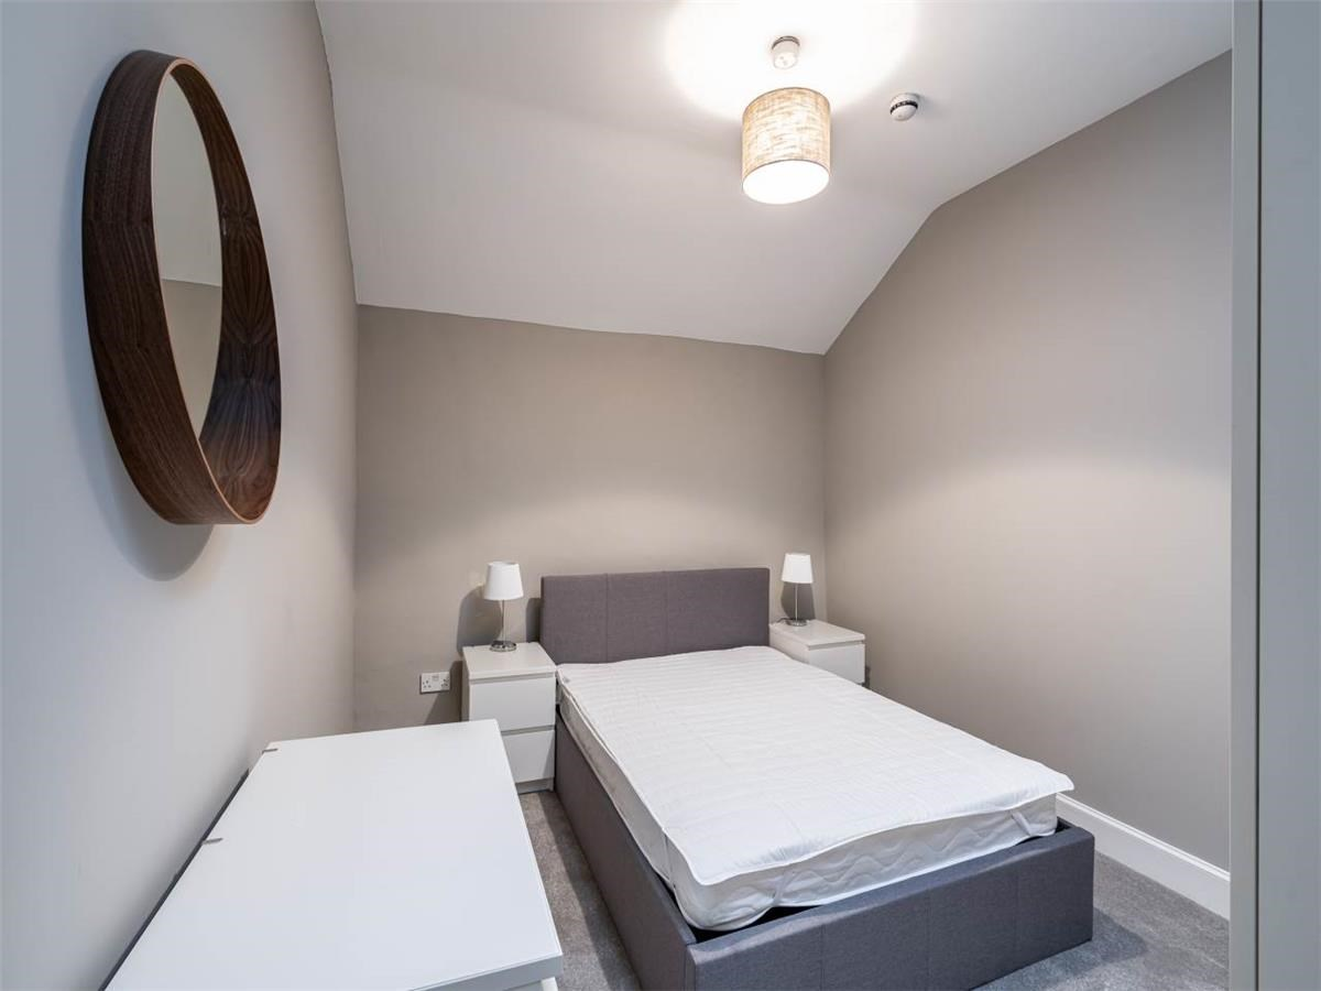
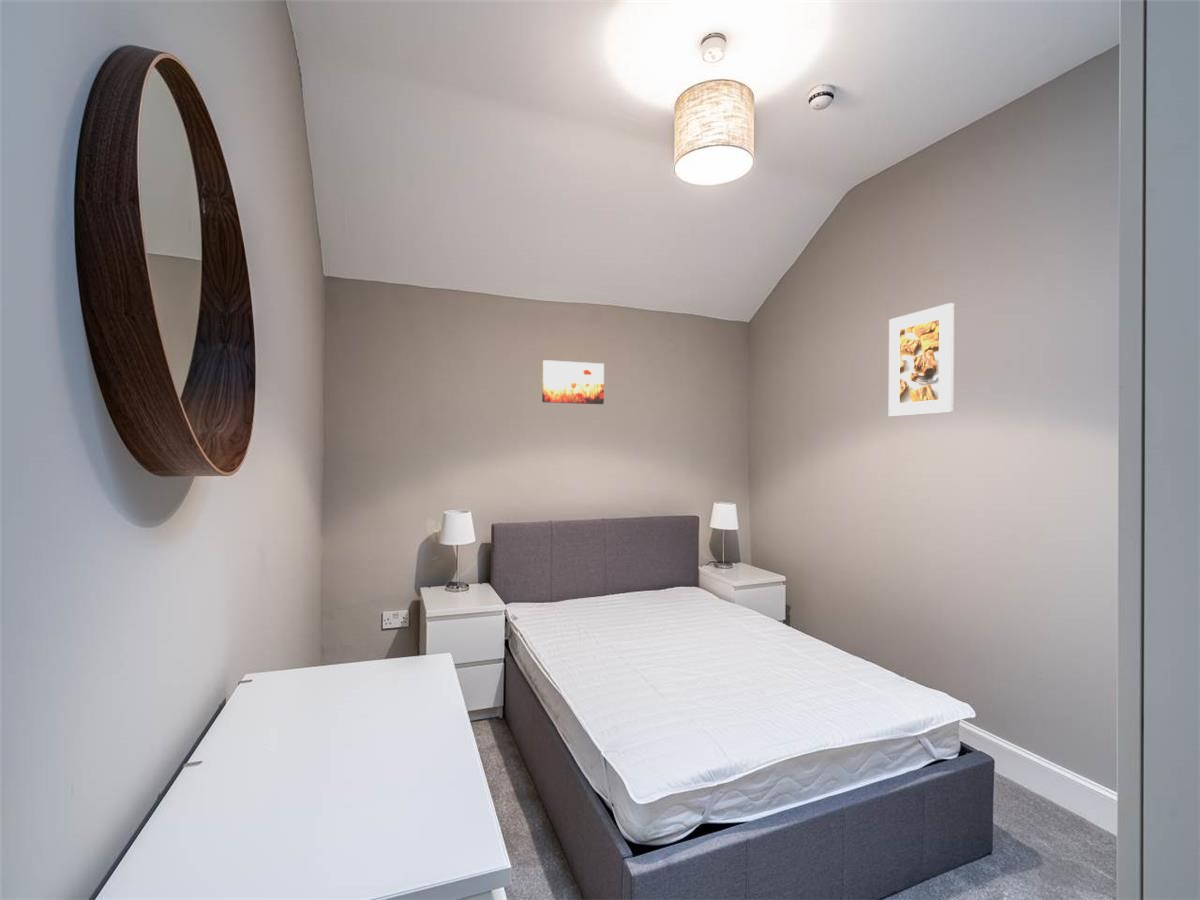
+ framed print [888,302,955,417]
+ wall art [541,359,605,405]
